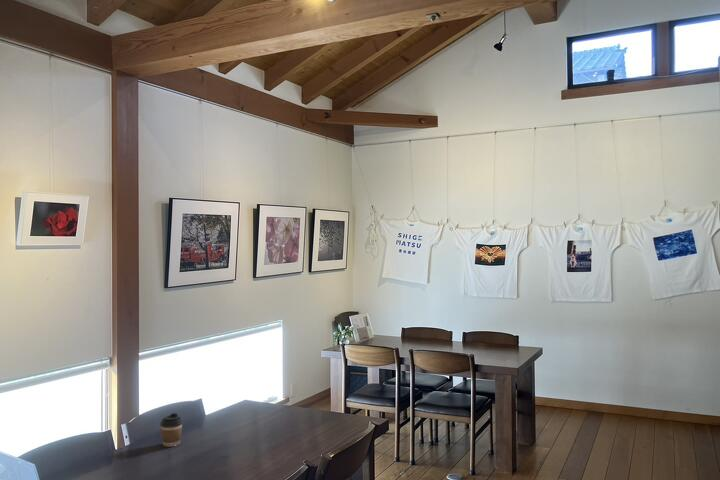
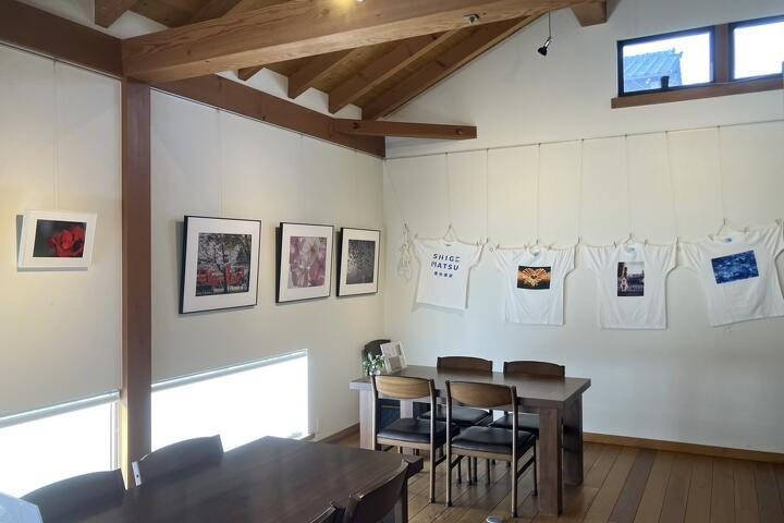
- coffee cup [159,412,184,448]
